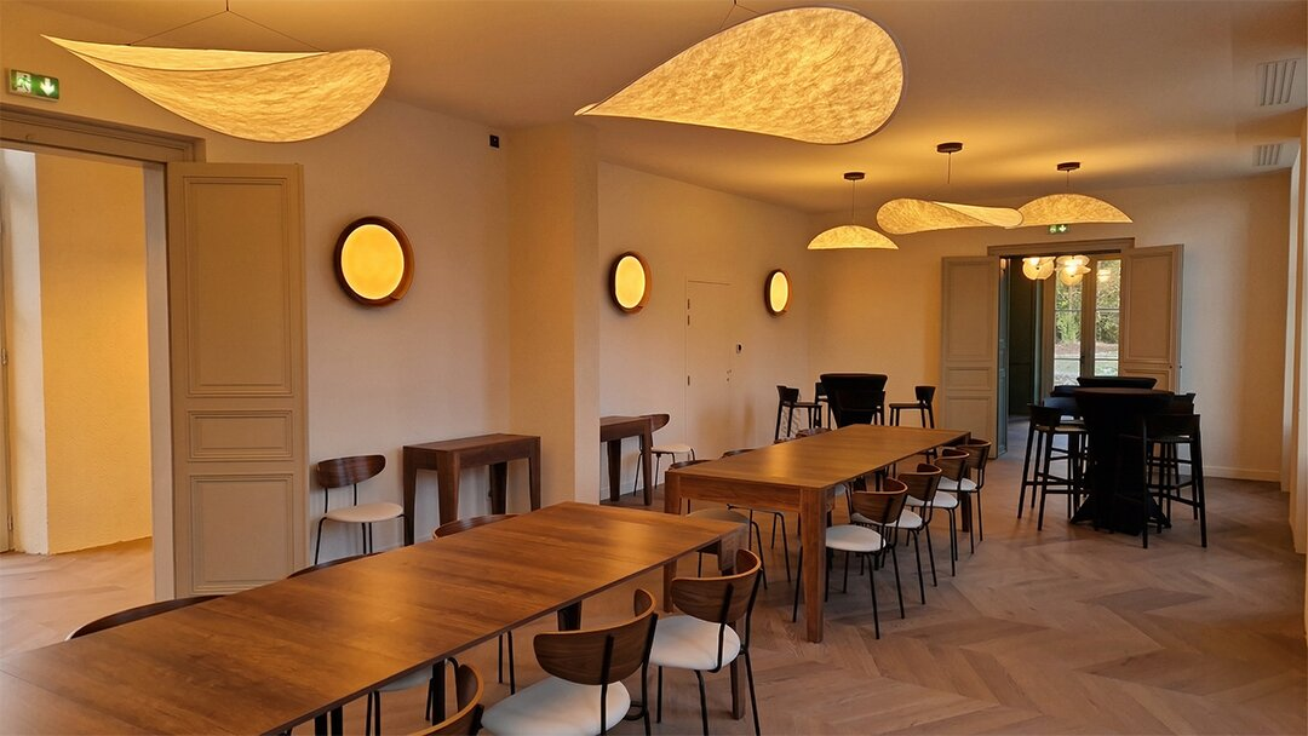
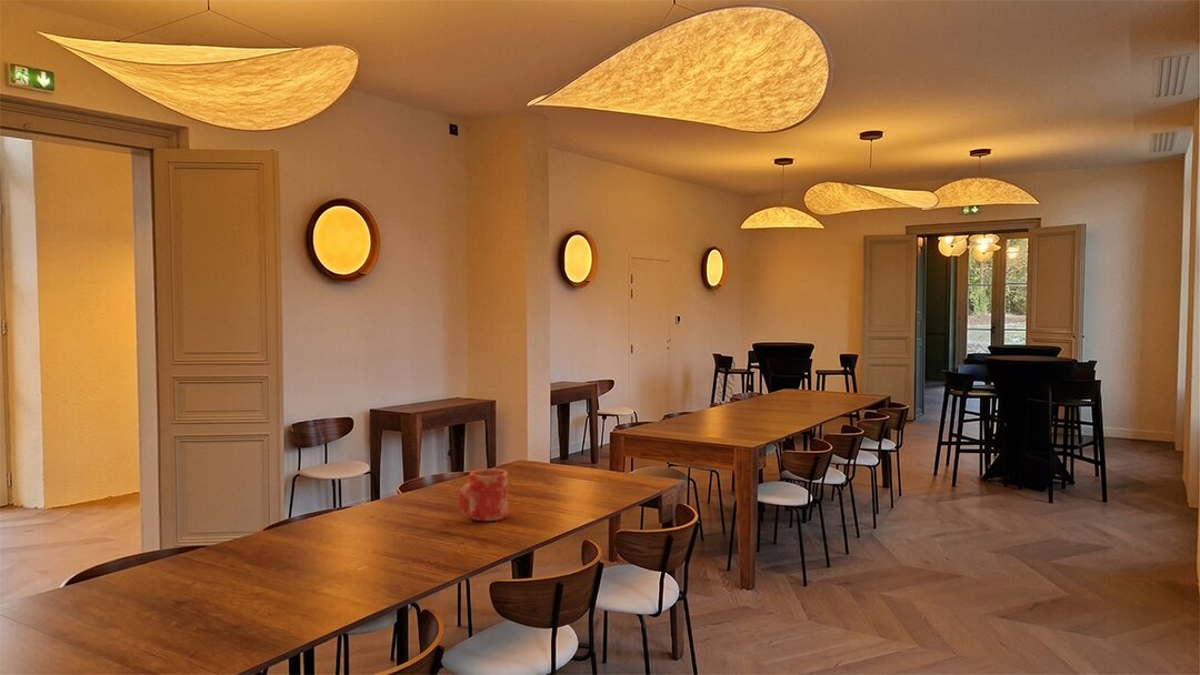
+ vase [459,467,509,523]
